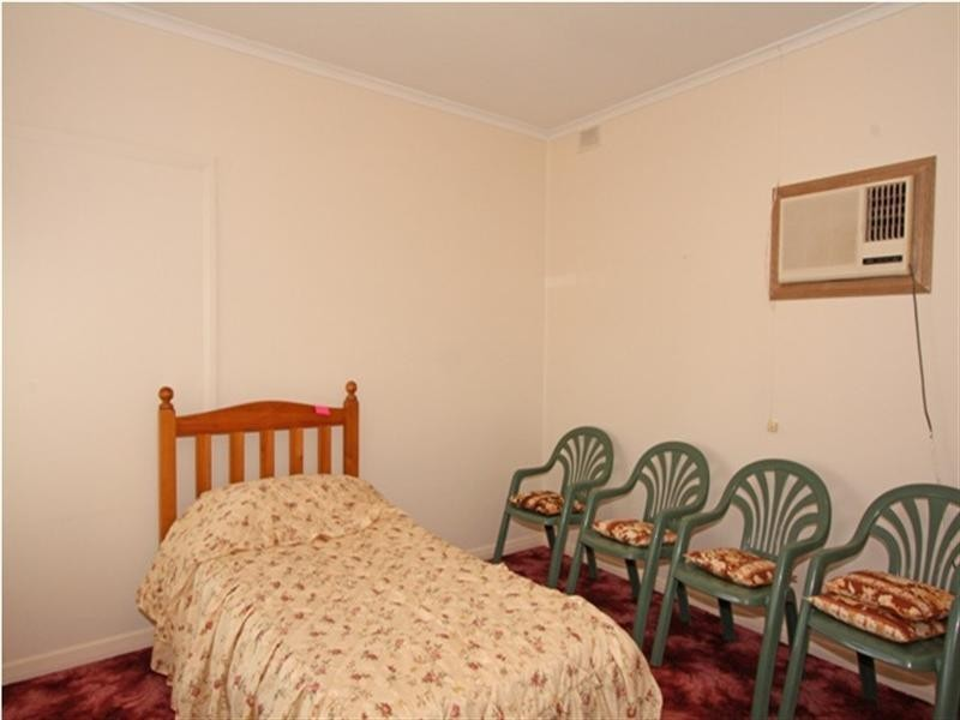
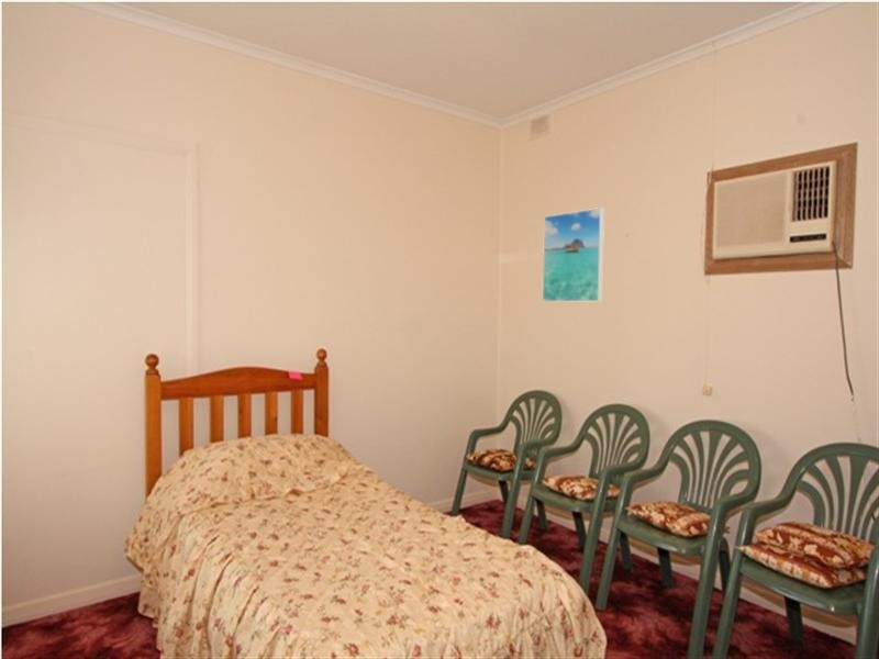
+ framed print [541,206,605,303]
